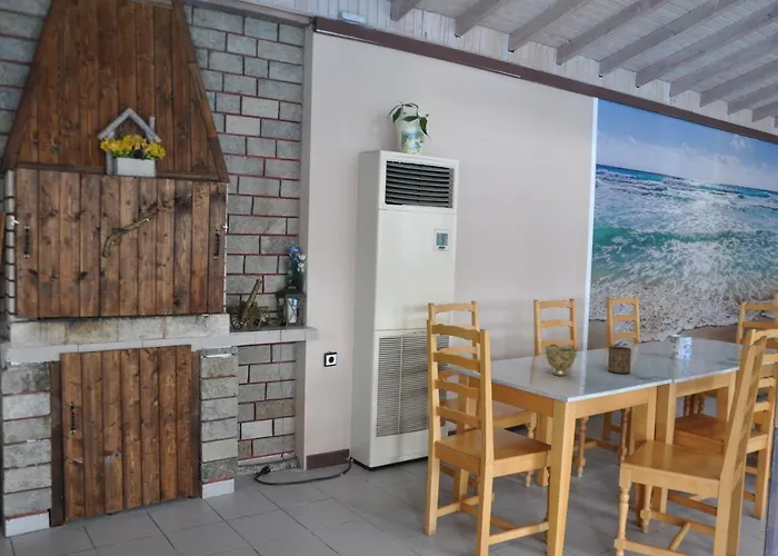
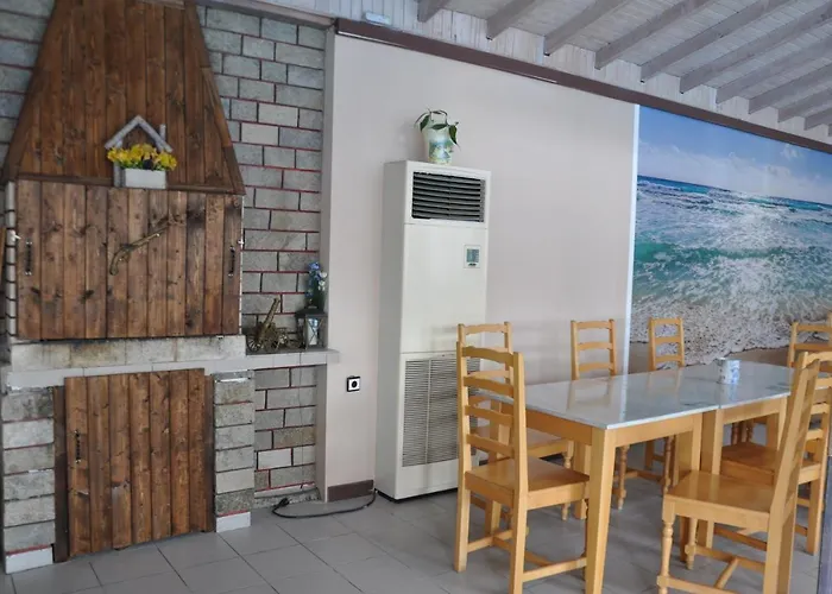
- decorative bowl [543,344,579,377]
- cup [607,346,632,375]
